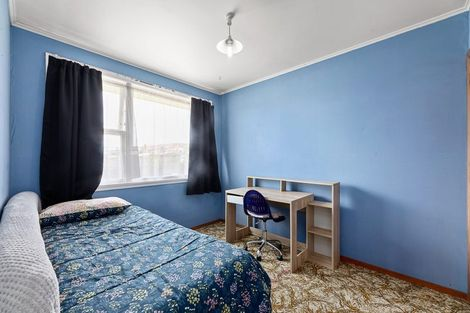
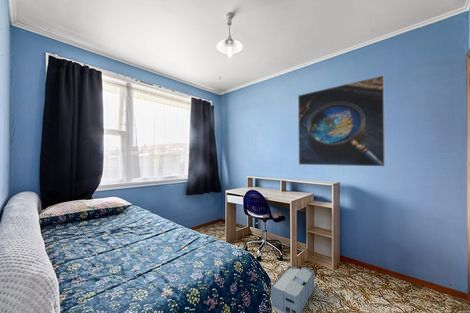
+ storage bin [270,265,317,313]
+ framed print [297,74,386,168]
